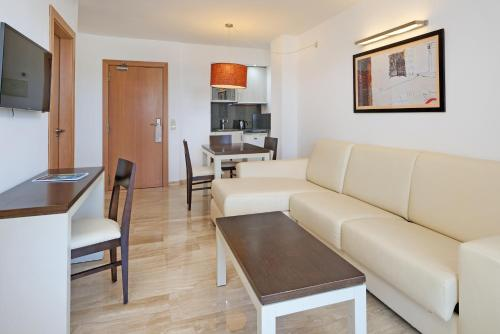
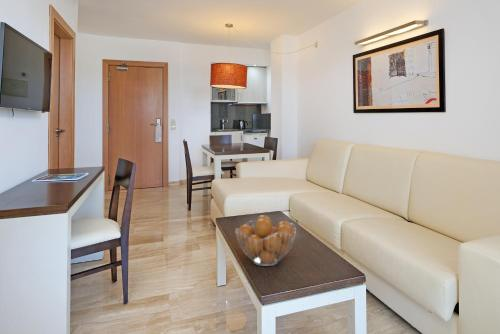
+ fruit basket [234,214,297,267]
